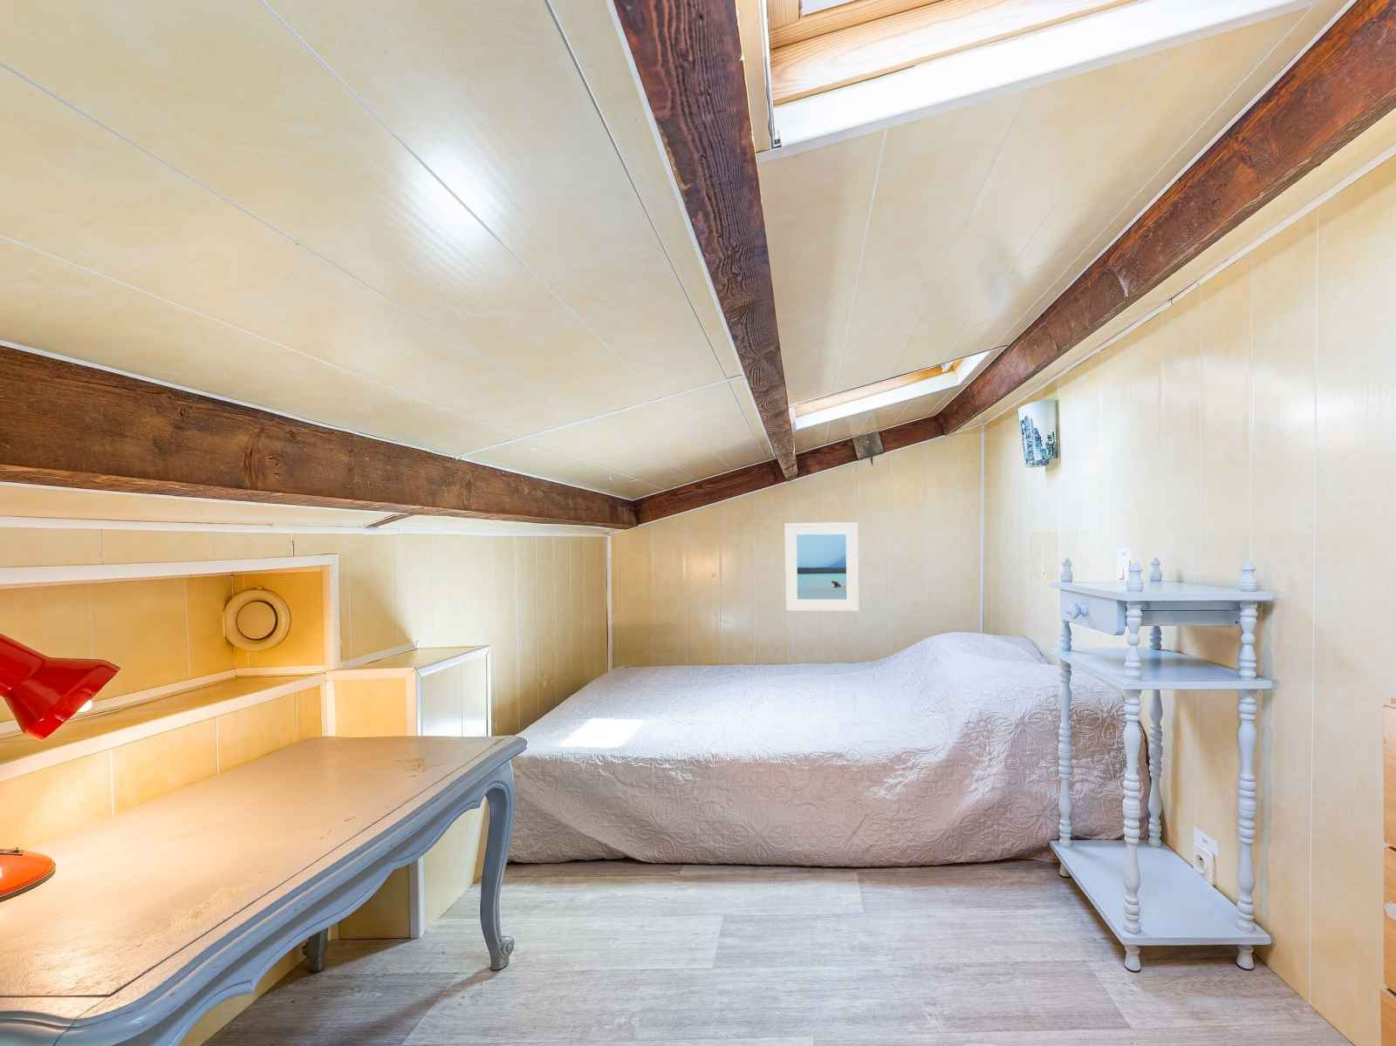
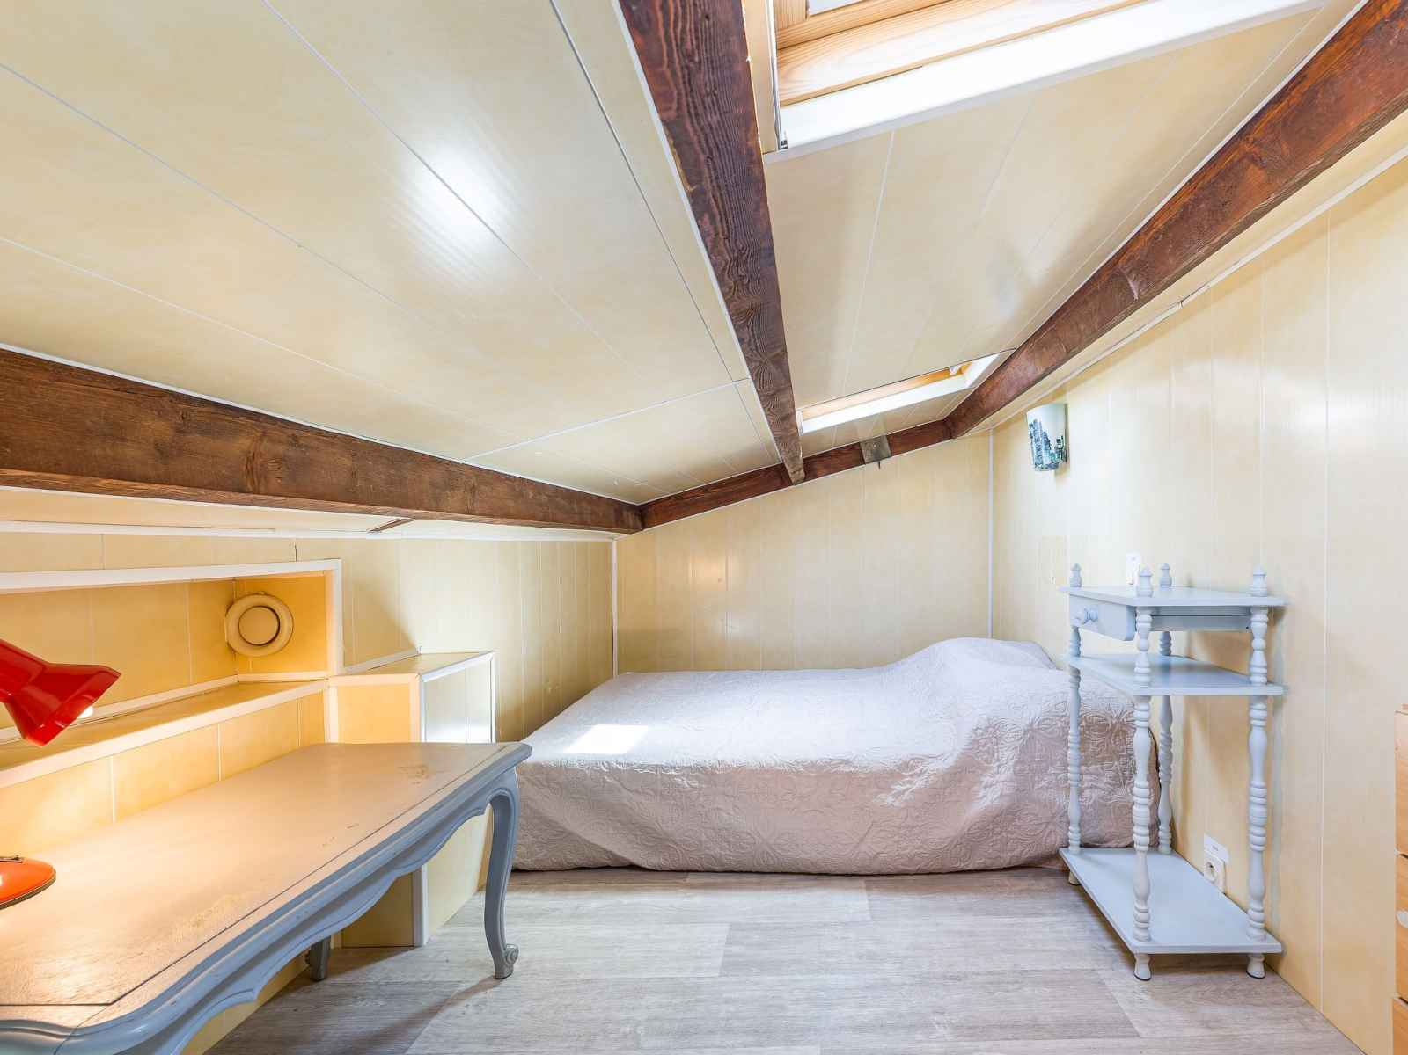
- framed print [784,521,860,612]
